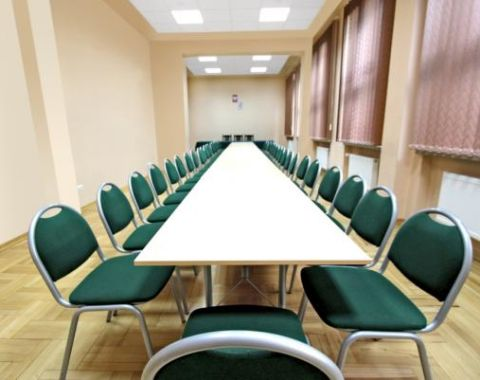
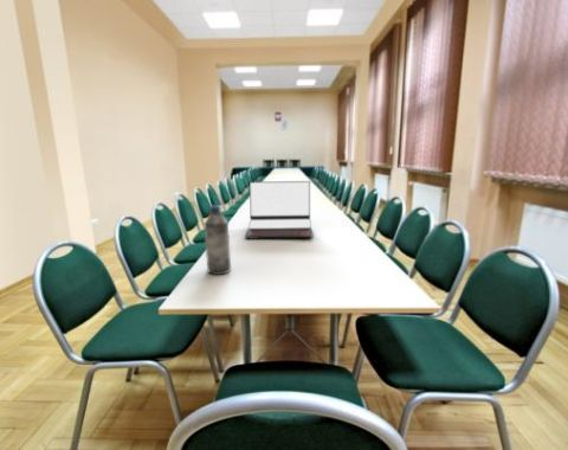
+ water bottle [204,204,232,276]
+ laptop [244,180,314,240]
